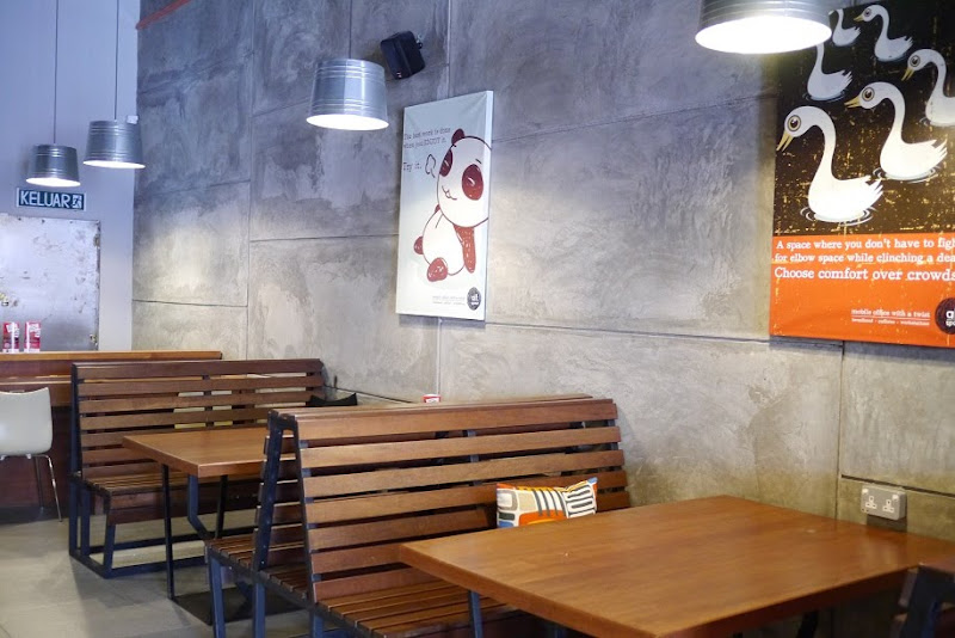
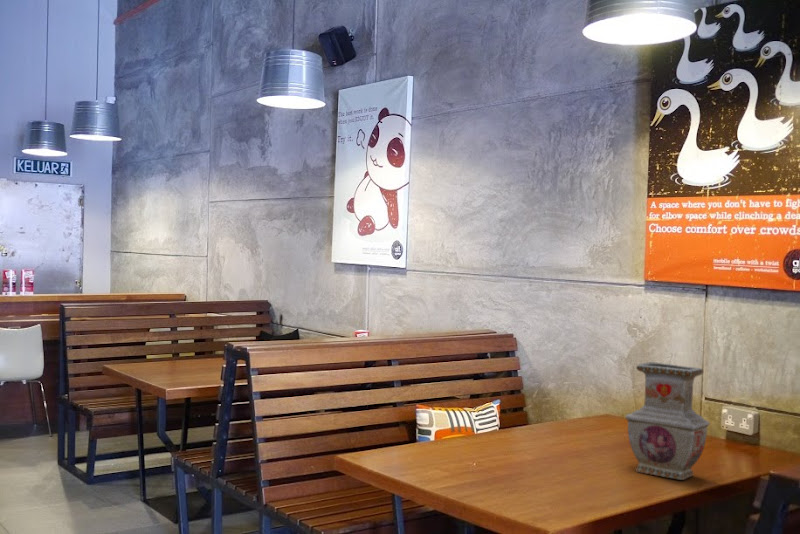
+ vase [624,361,711,481]
